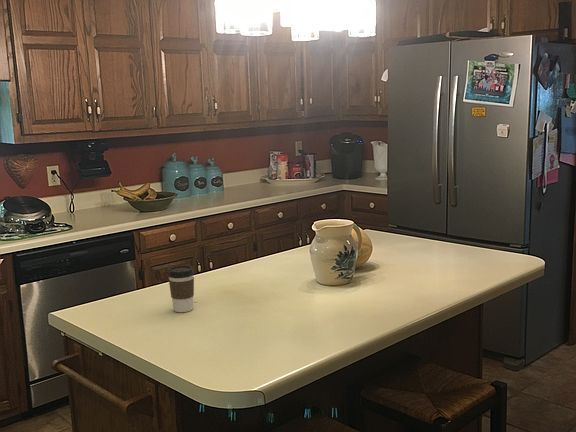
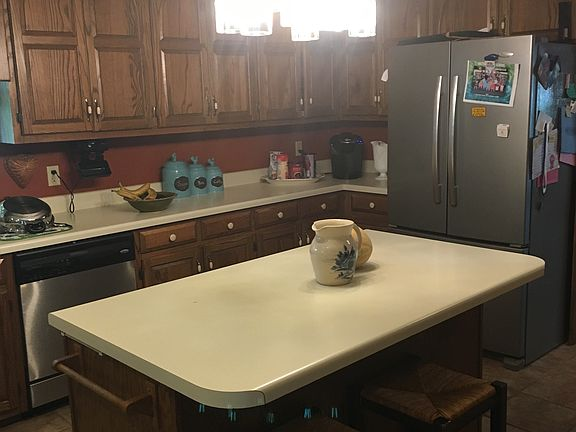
- coffee cup [167,265,195,313]
